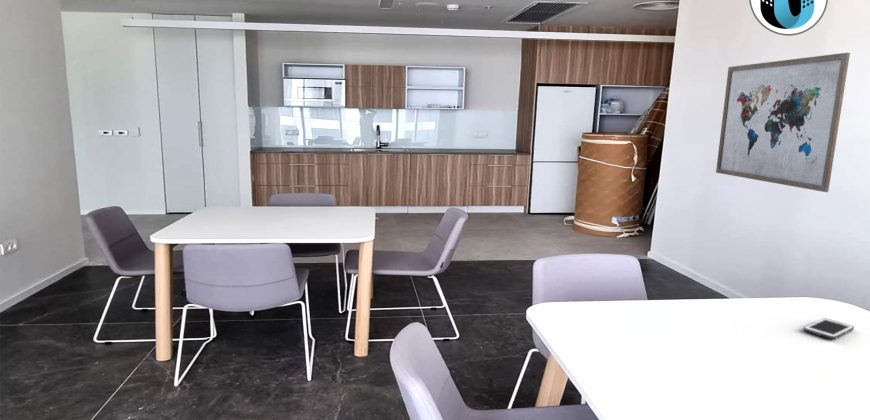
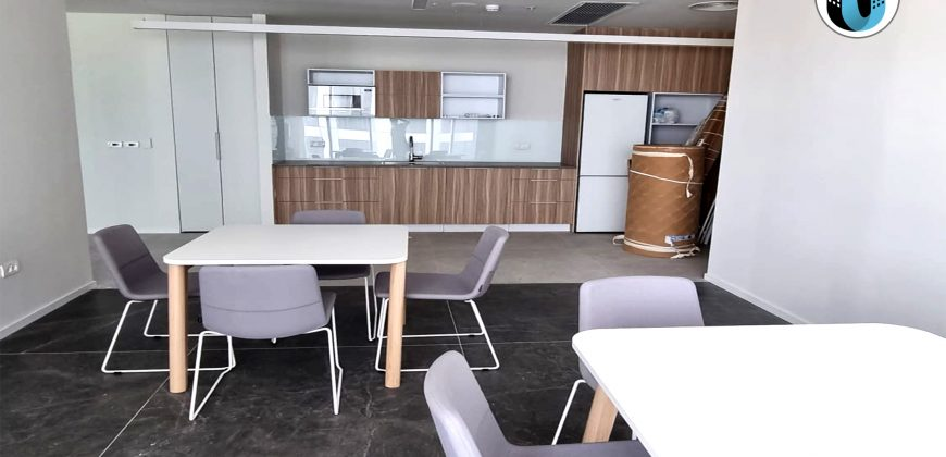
- wall art [715,52,851,193]
- cell phone [802,317,855,340]
